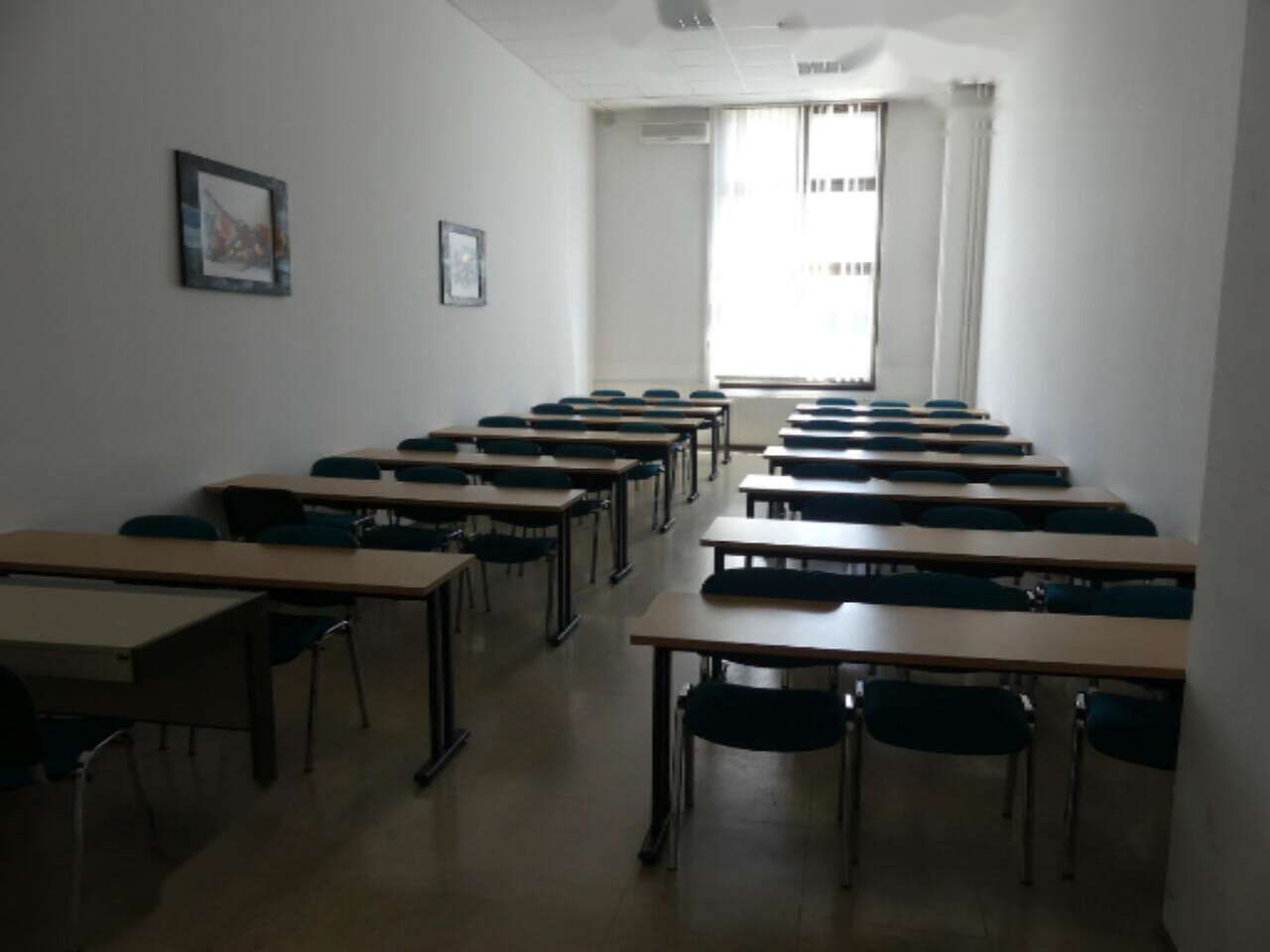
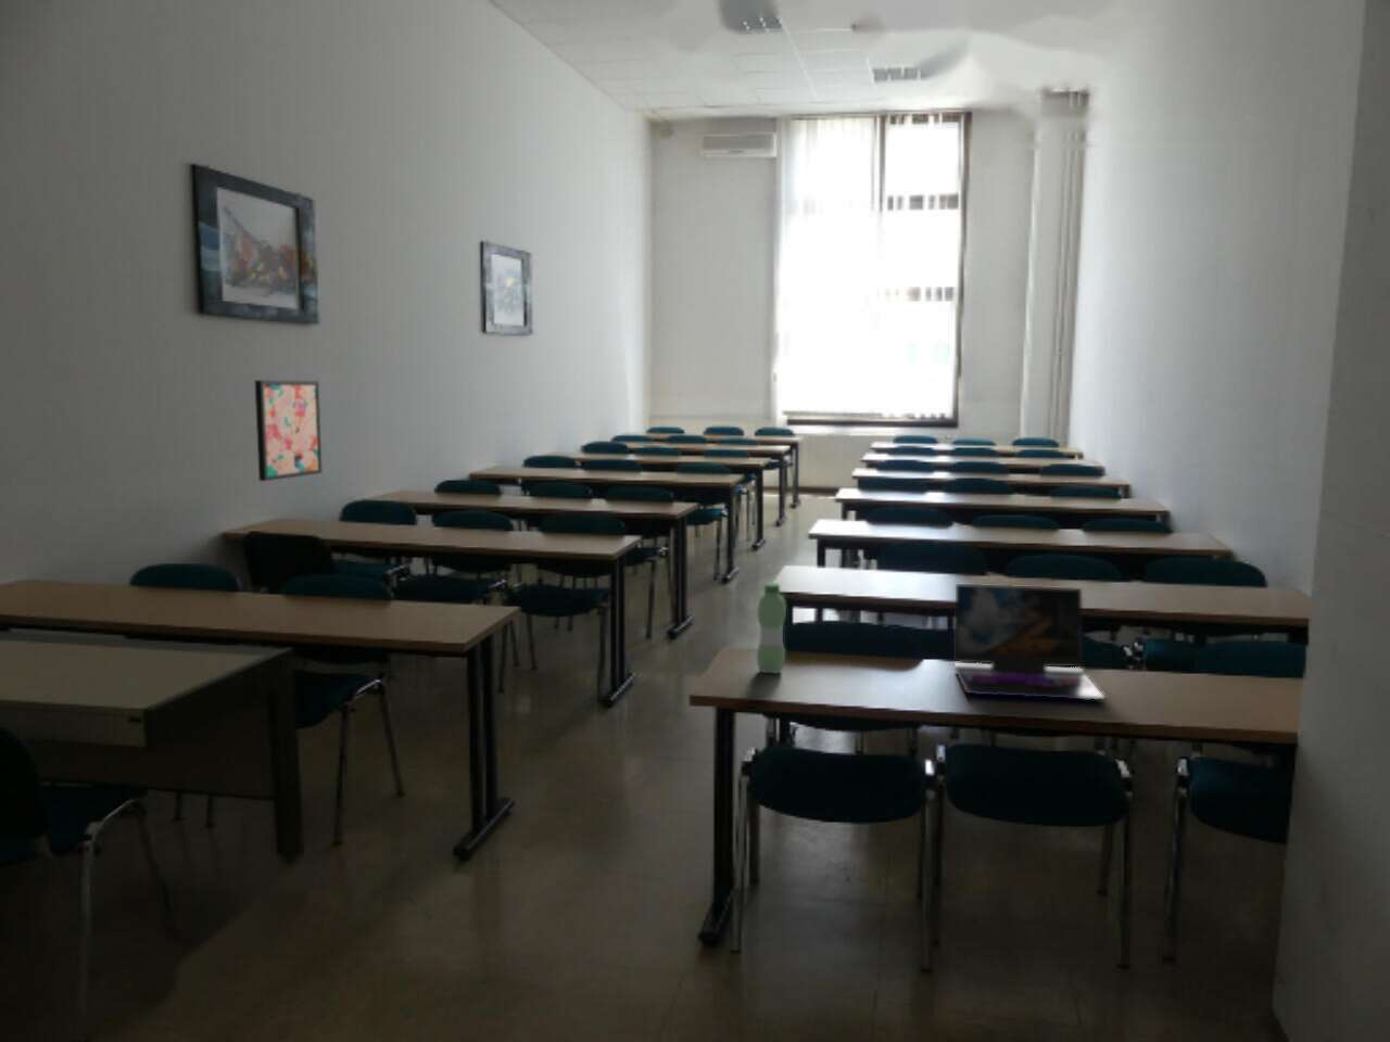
+ water bottle [756,582,787,675]
+ wall art [254,379,324,482]
+ laptop [953,583,1105,702]
